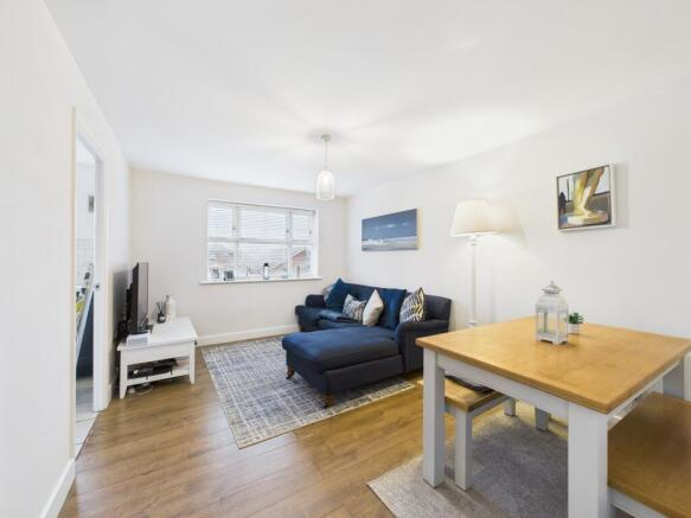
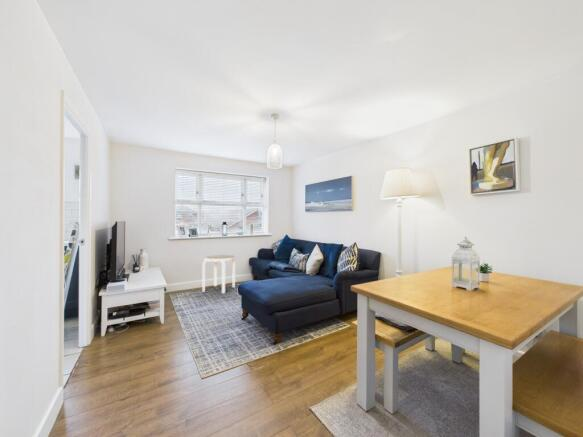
+ side table [202,254,236,295]
